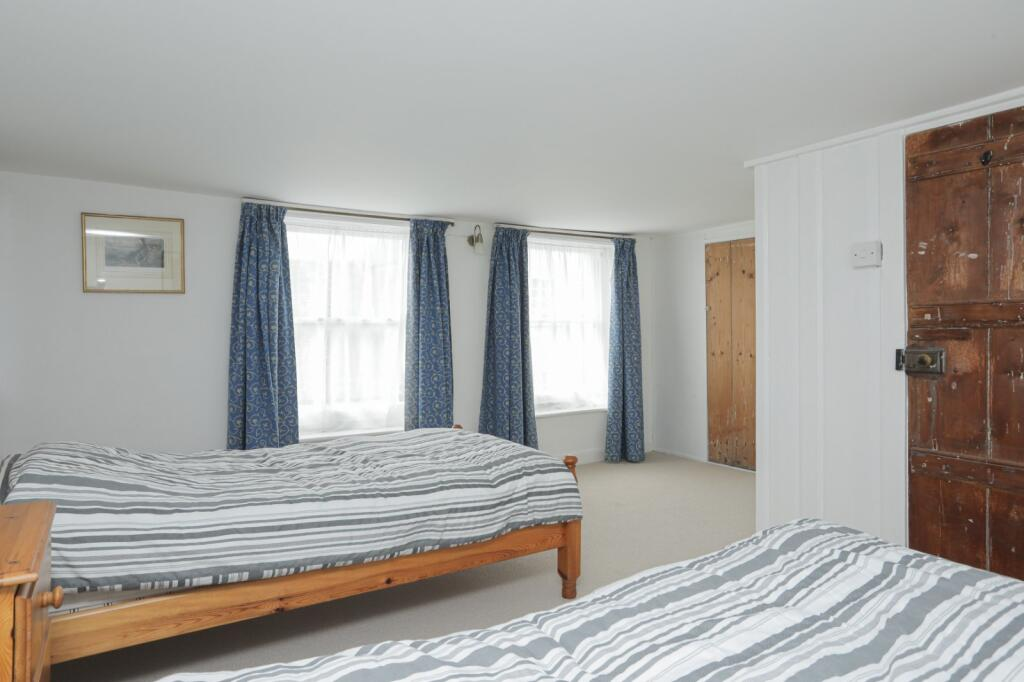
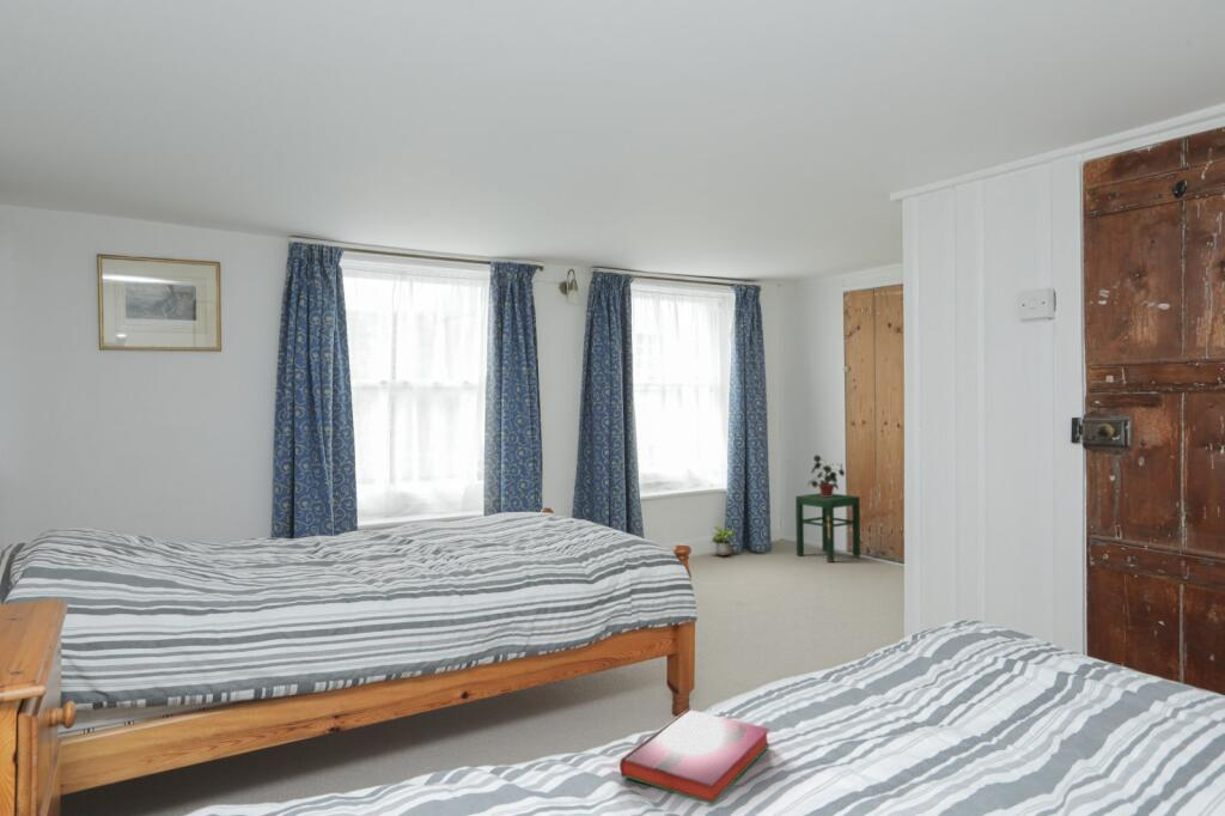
+ potted plant [709,525,736,556]
+ hardback book [618,707,772,805]
+ stool [794,492,861,564]
+ potted plant [806,453,846,497]
